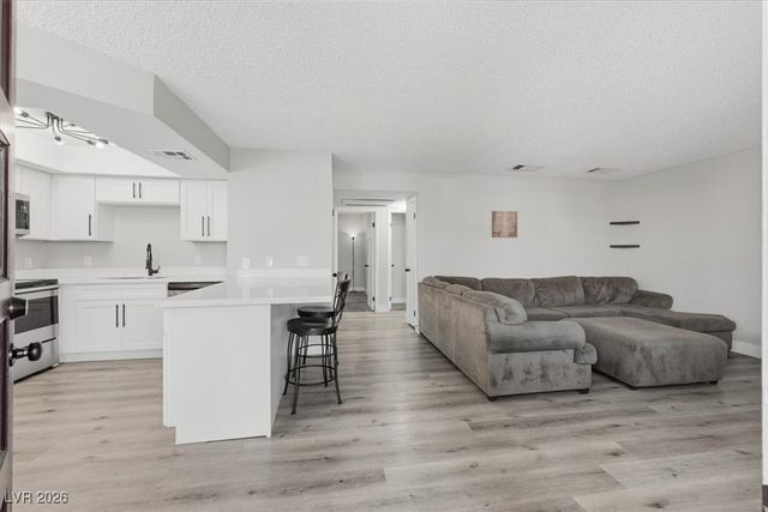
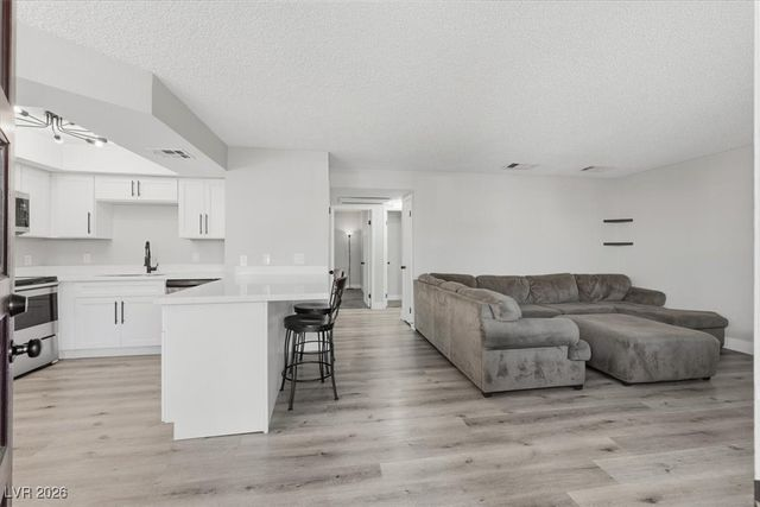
- wall art [491,210,518,239]
